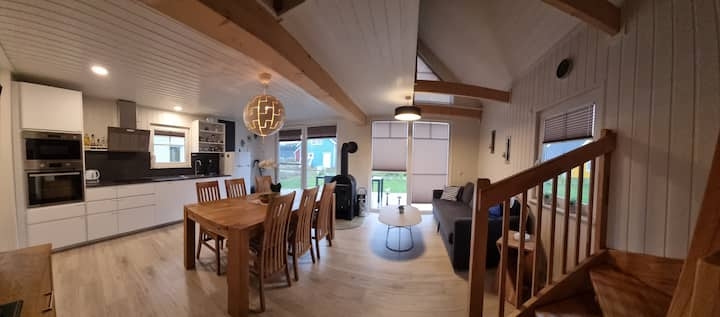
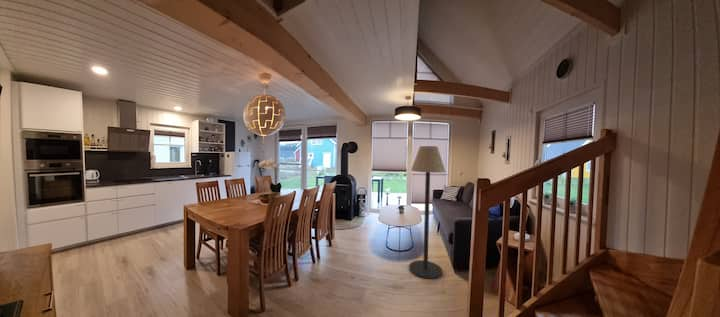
+ floor lamp [408,145,447,280]
